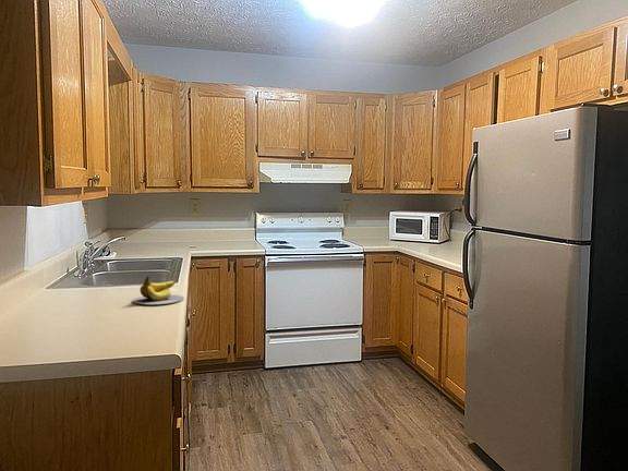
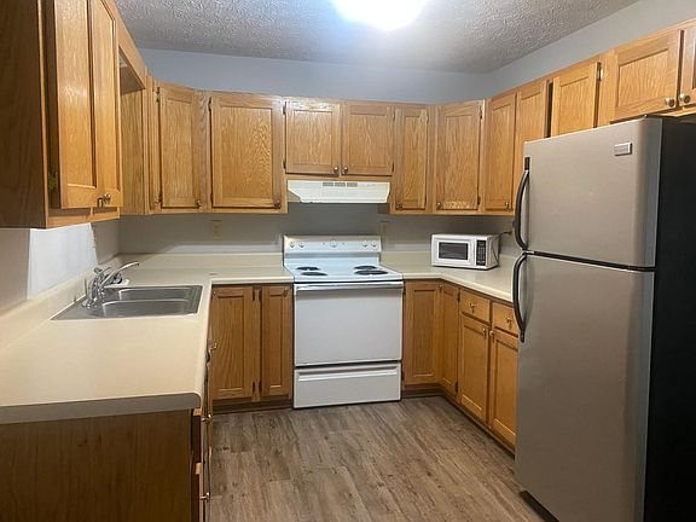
- banana [132,275,185,305]
